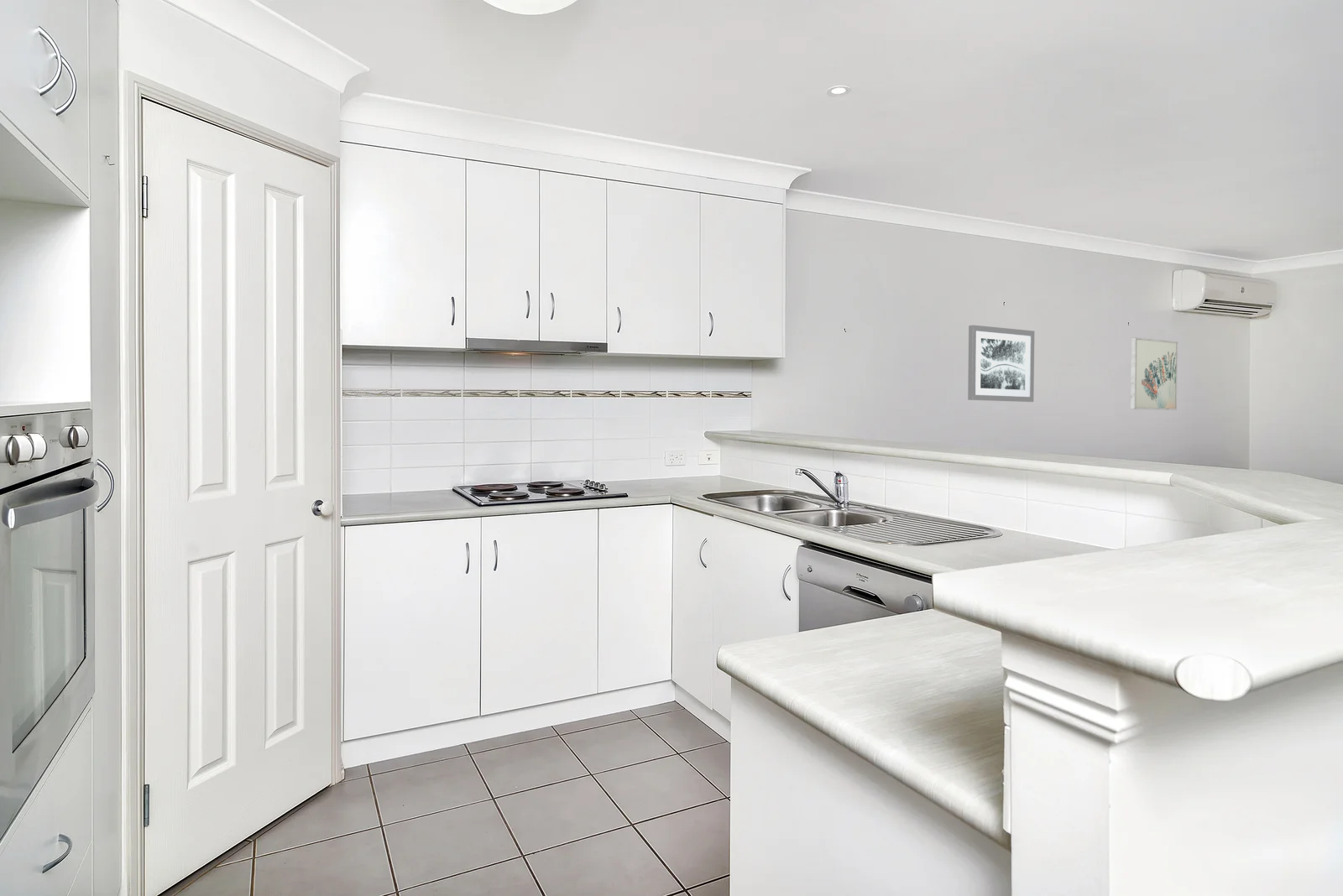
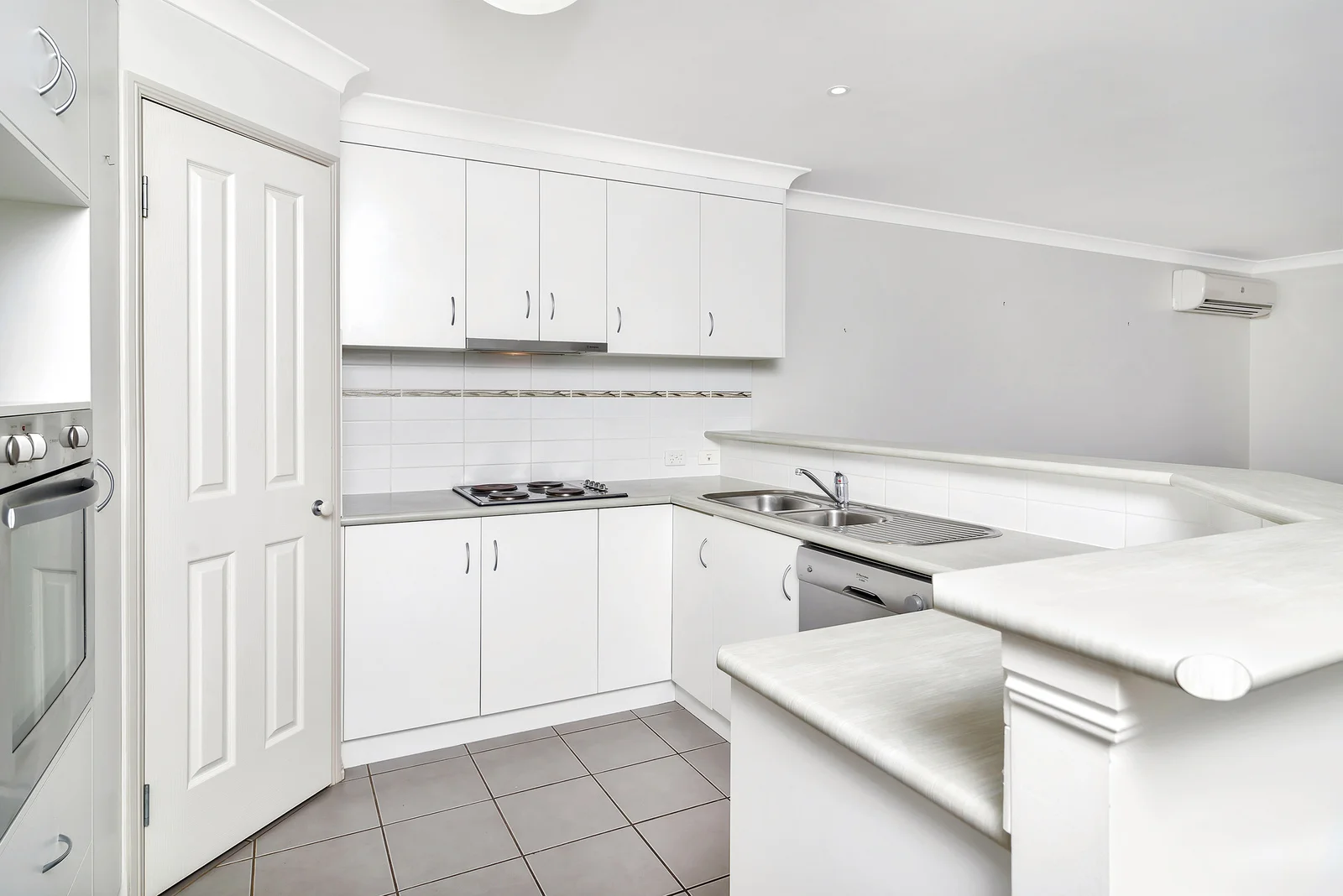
- wall art [1130,336,1178,411]
- wall art [967,325,1035,403]
